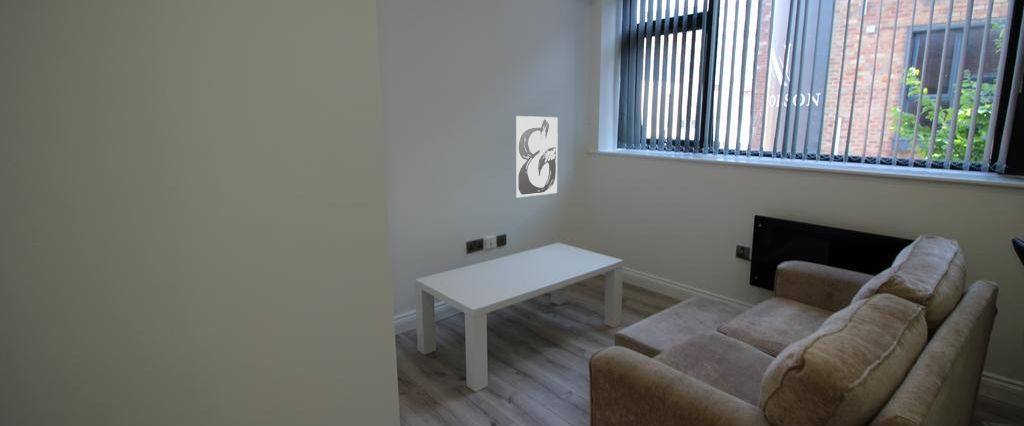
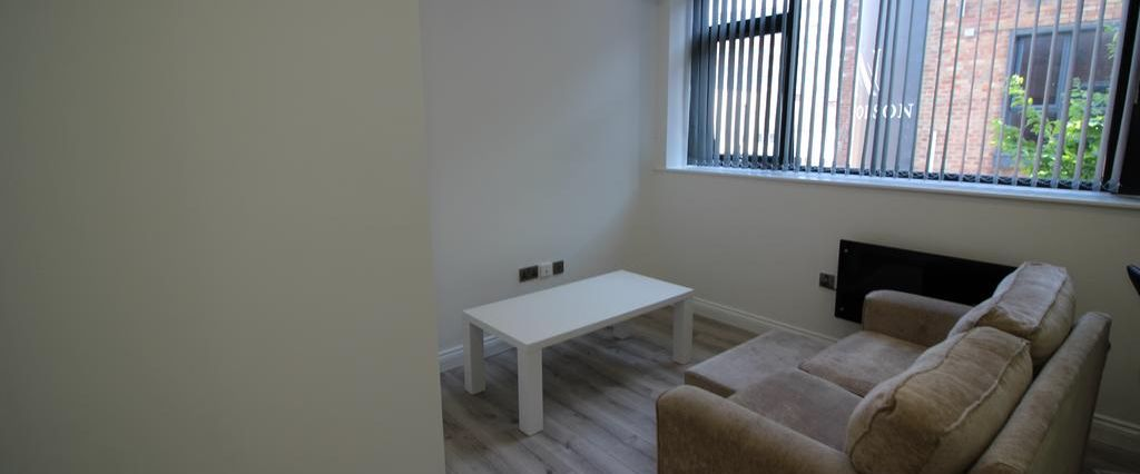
- wall art [515,115,559,199]
